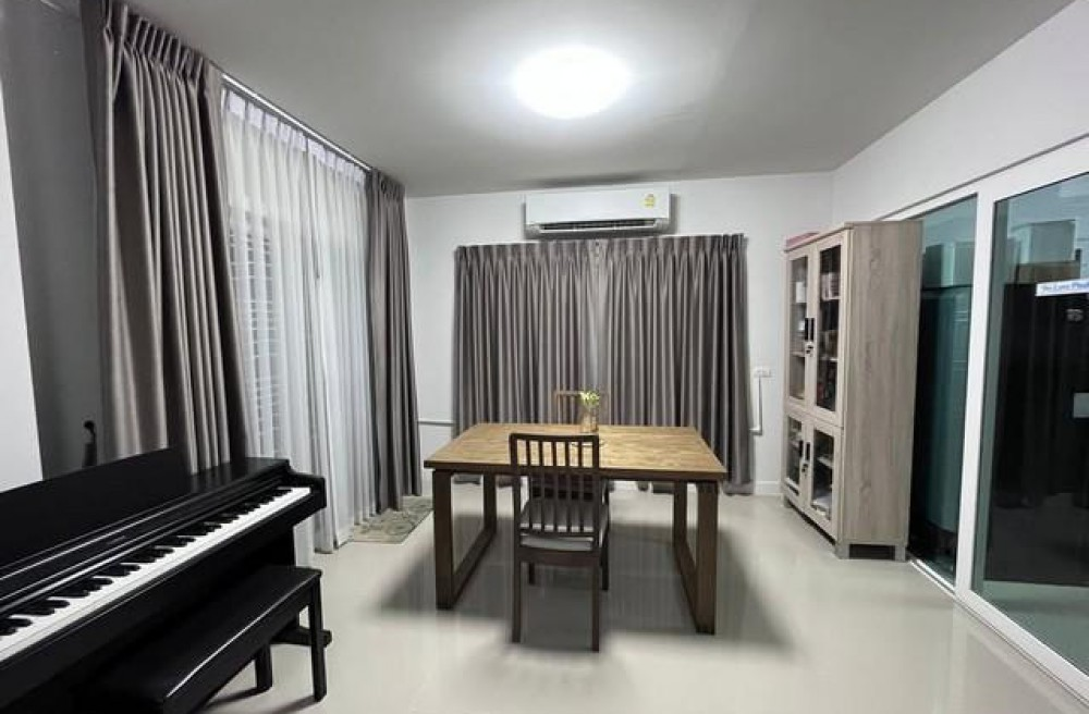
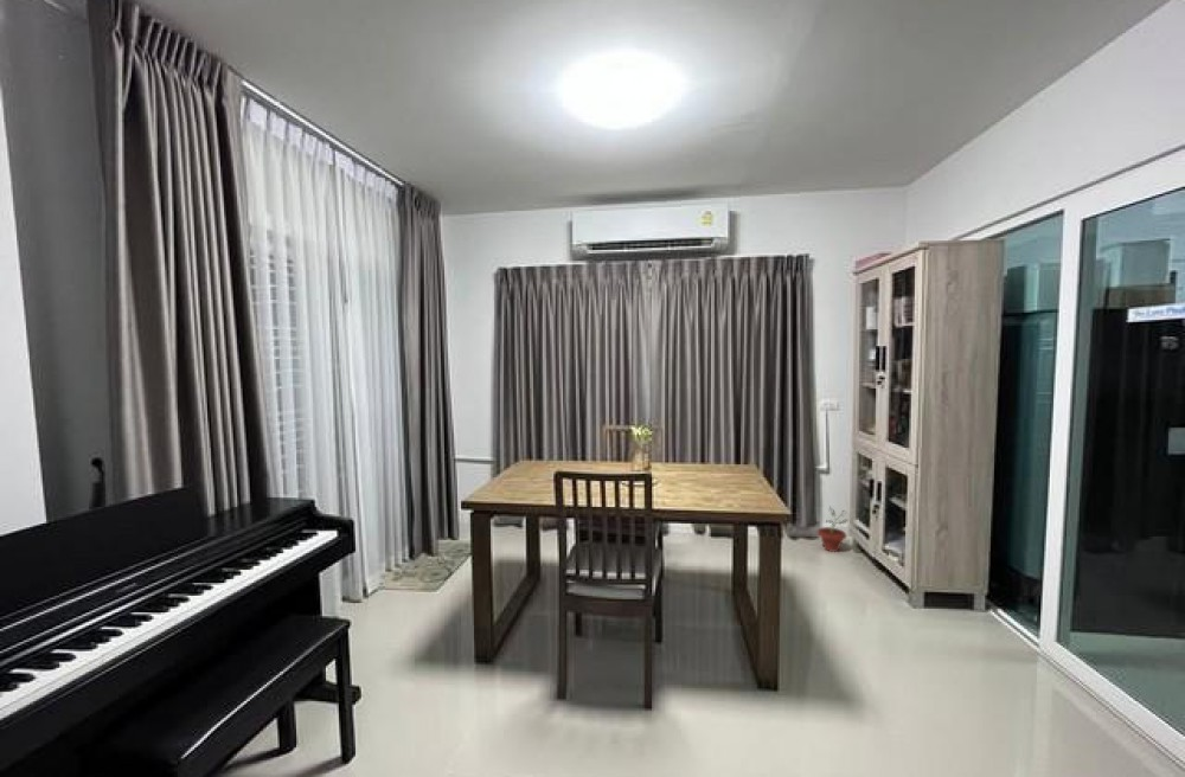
+ potted plant [816,506,850,553]
